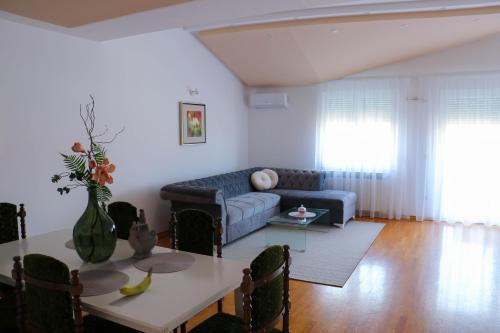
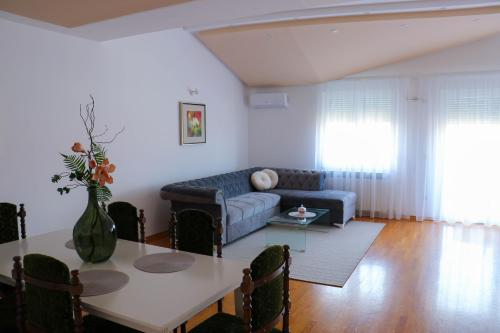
- fruit [118,266,154,296]
- ceremonial vessel [127,211,159,259]
